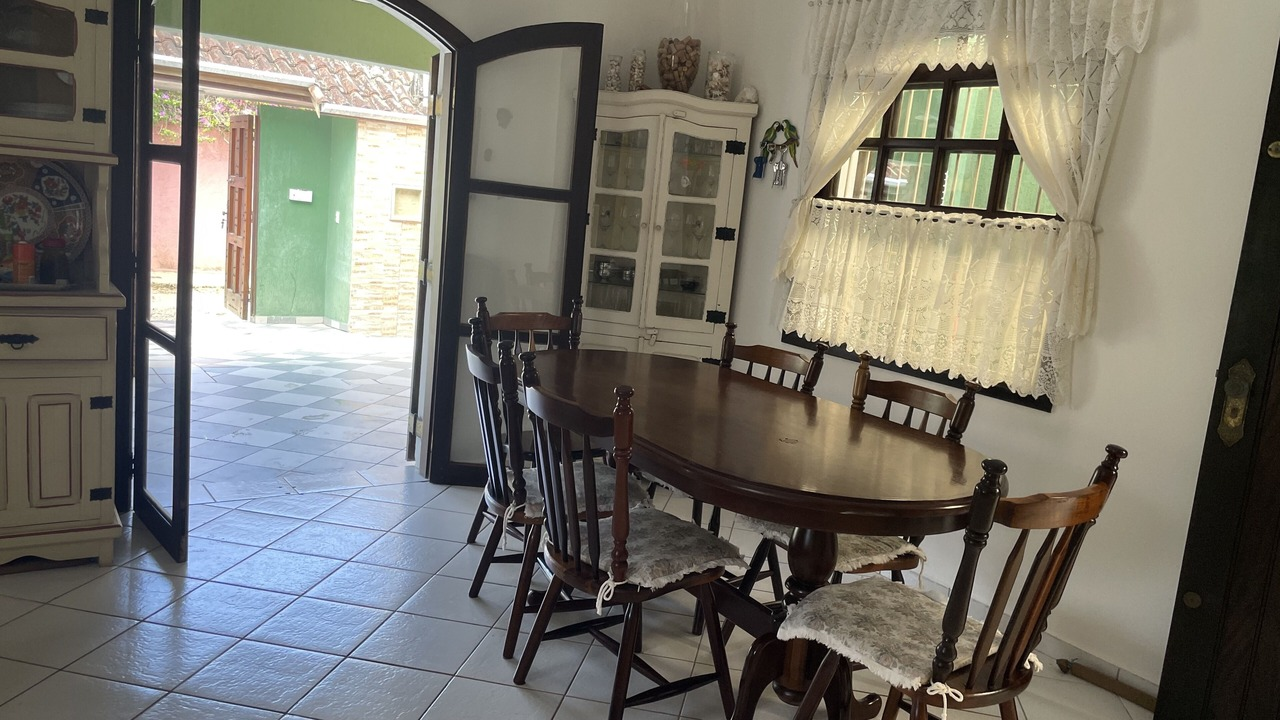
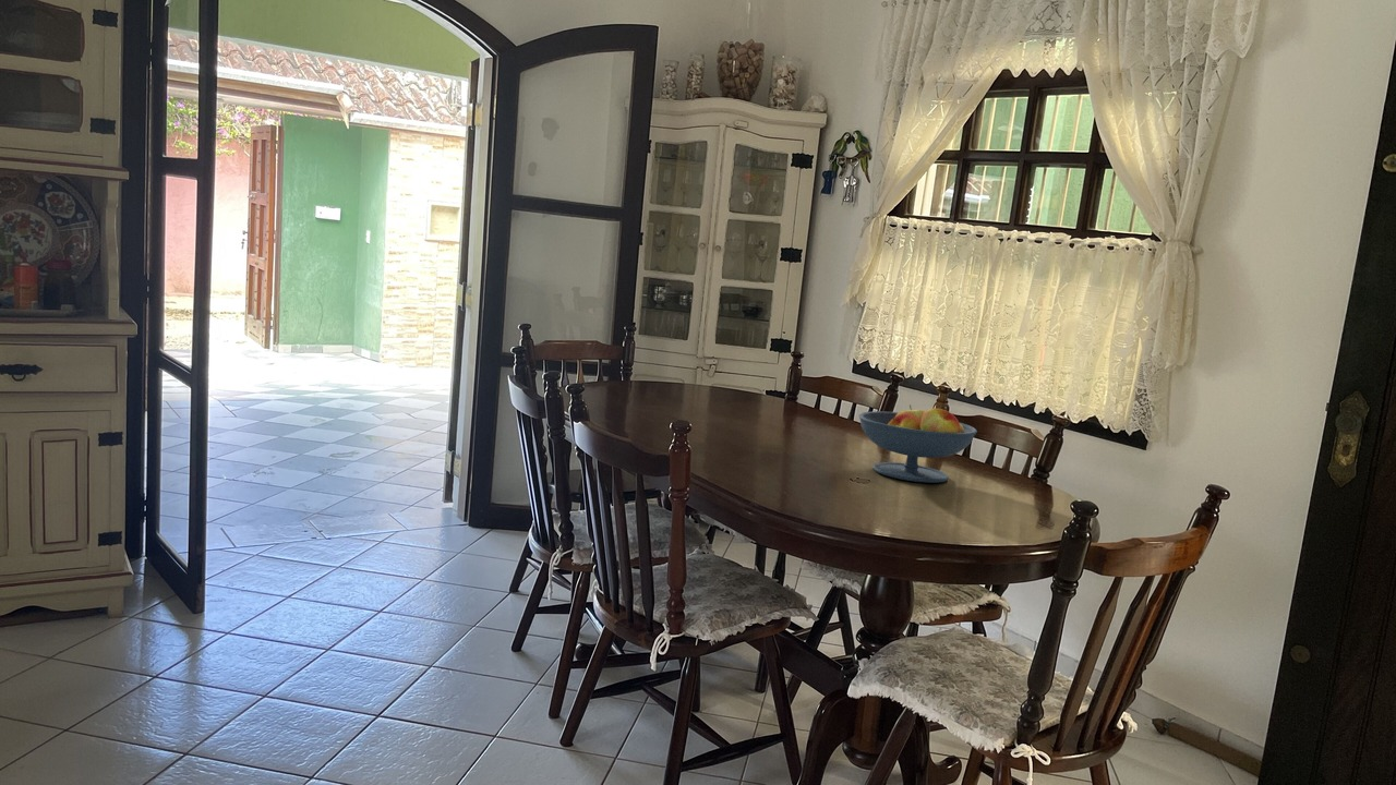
+ fruit bowl [858,403,978,484]
